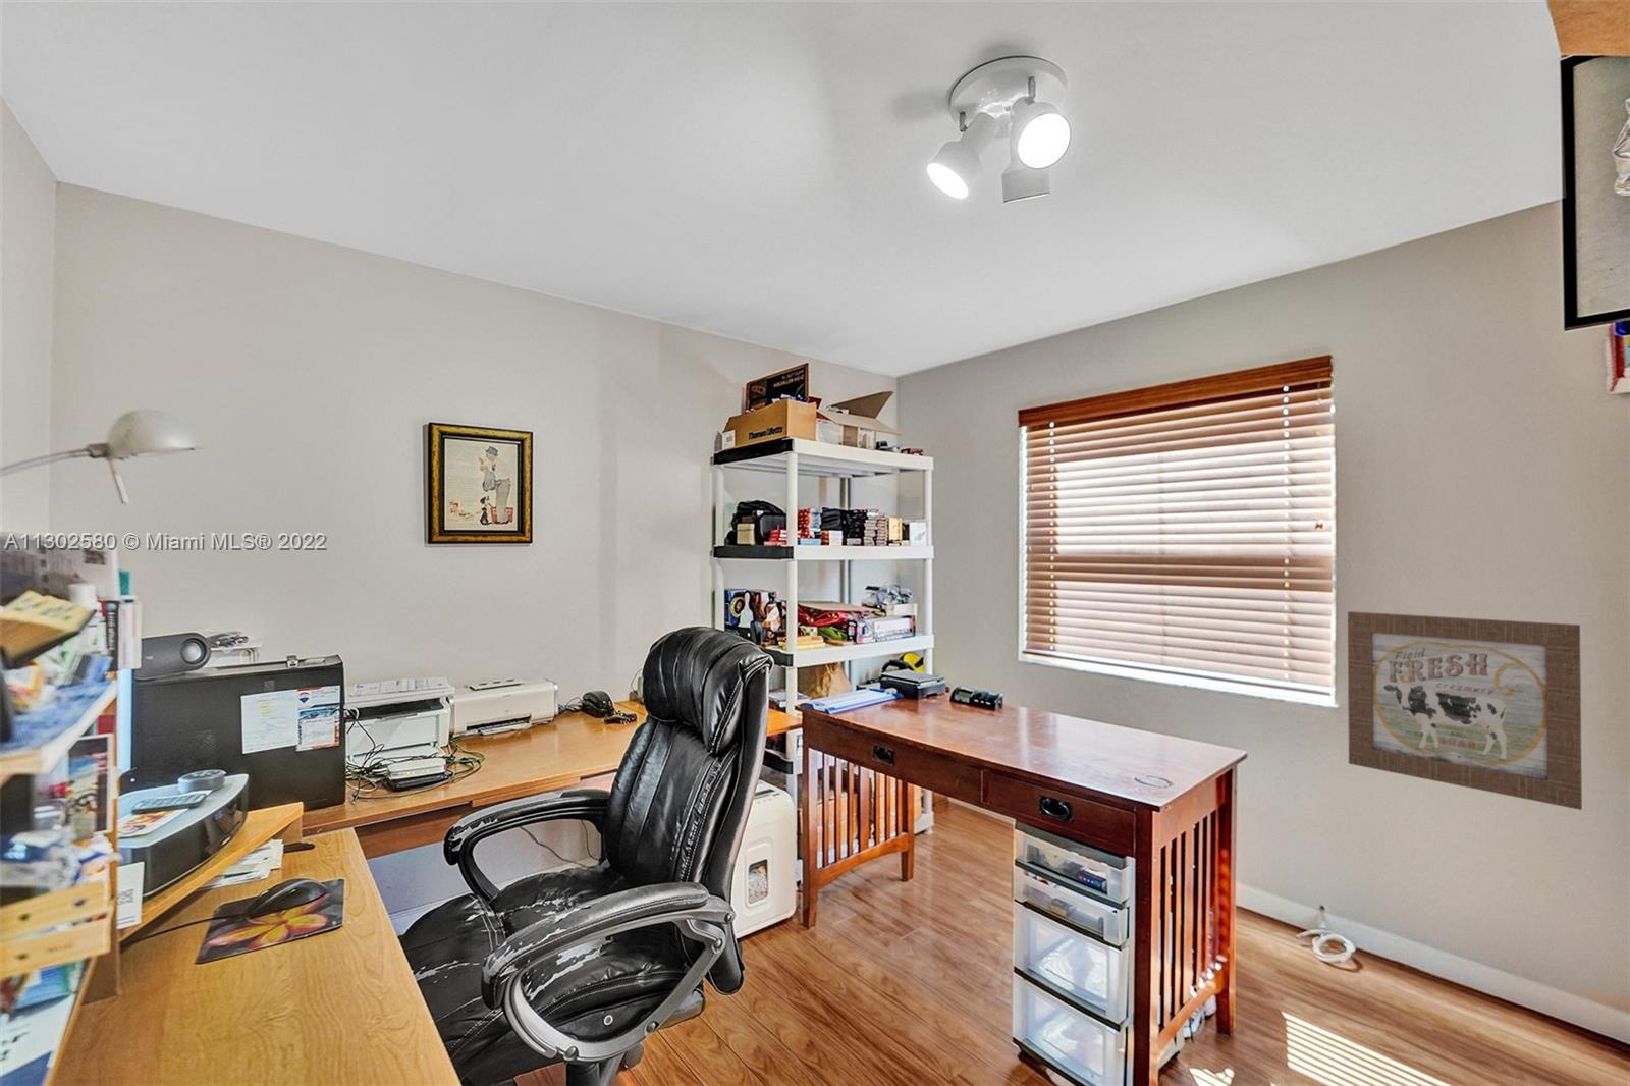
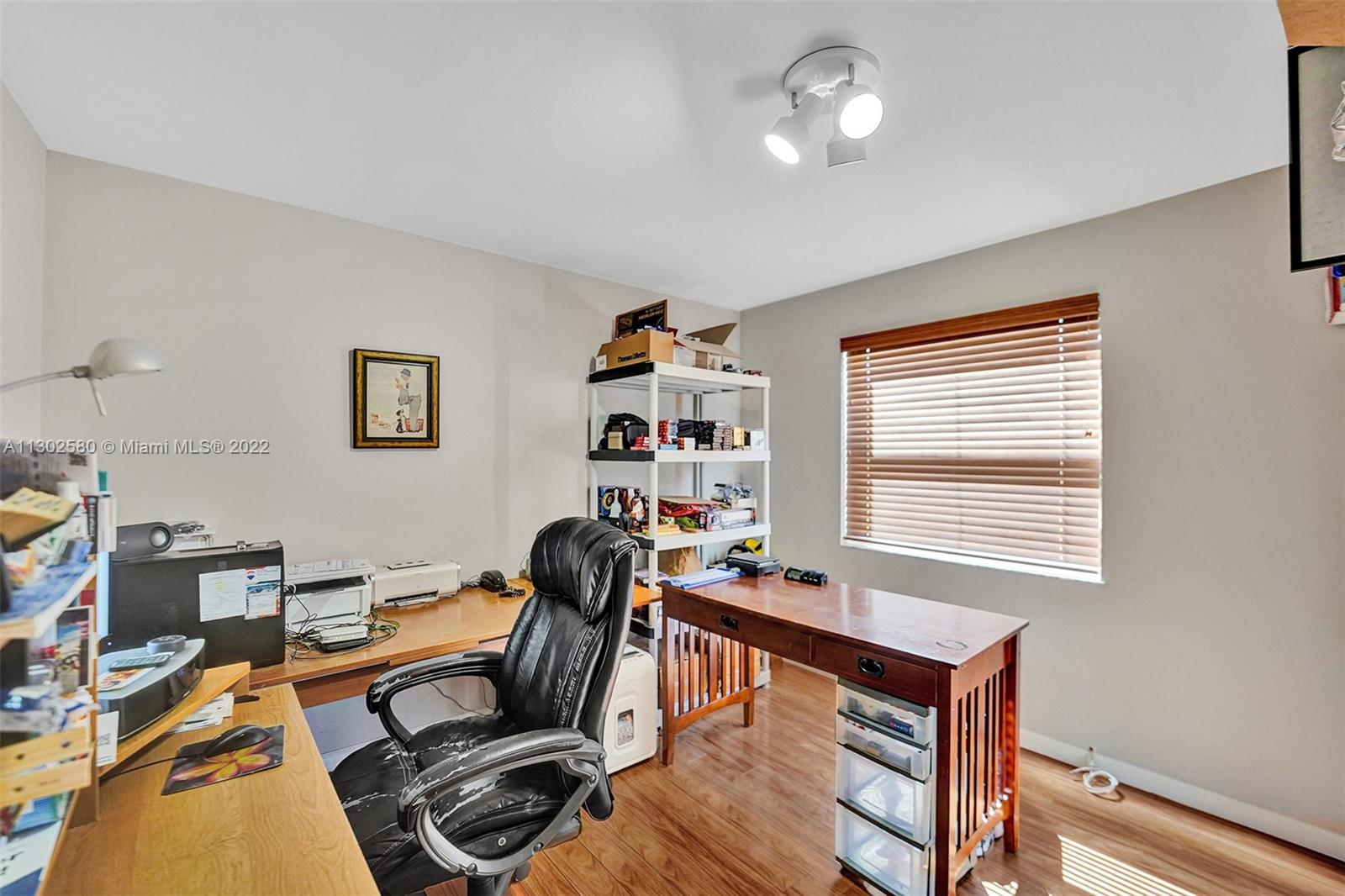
- wall art [1346,610,1583,811]
